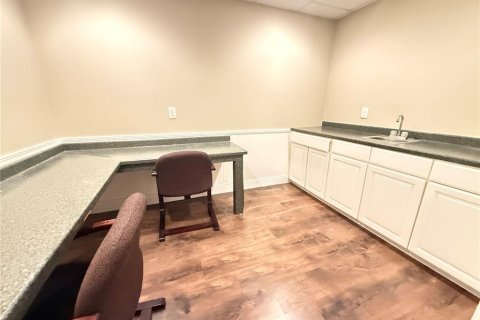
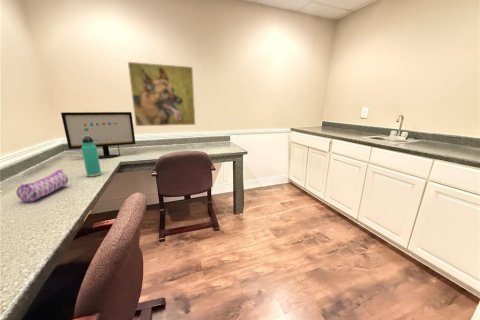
+ computer monitor [60,111,136,160]
+ pencil case [15,169,69,203]
+ thermos bottle [81,135,102,178]
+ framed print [127,61,196,127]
